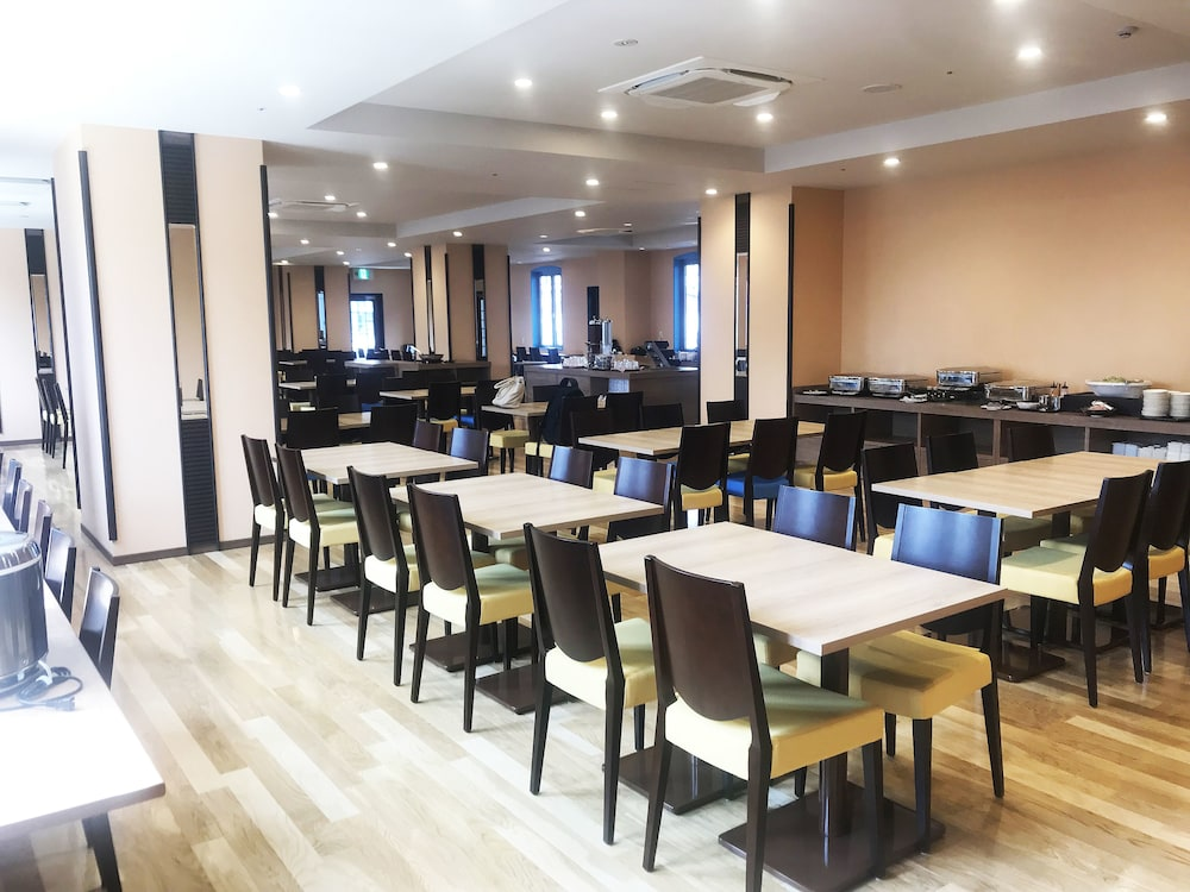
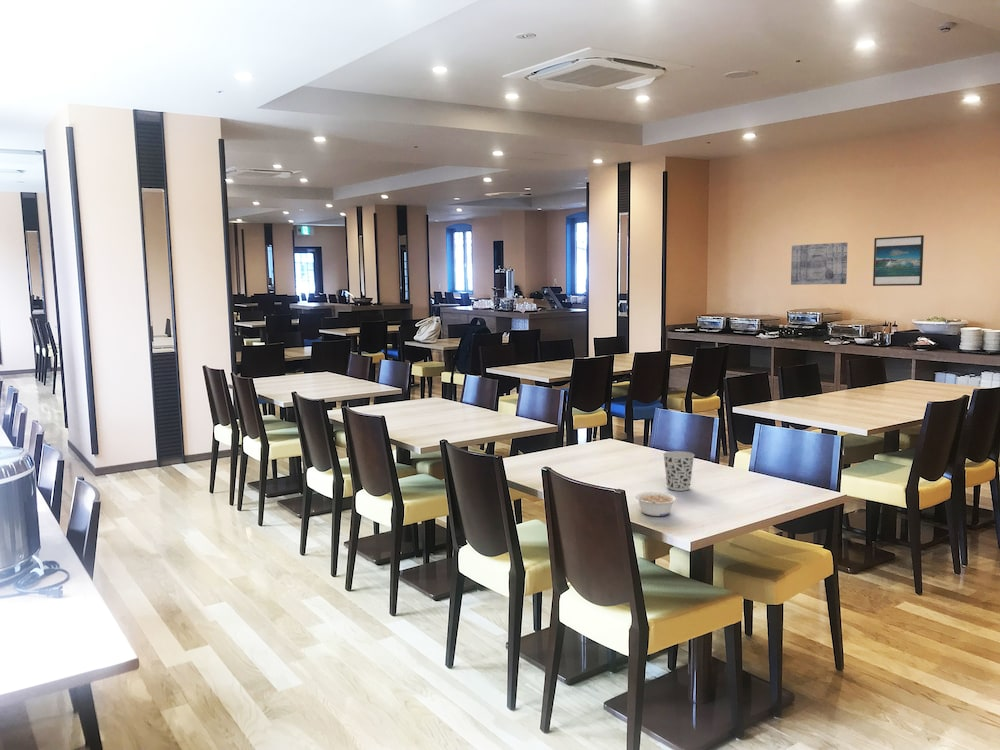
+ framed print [872,234,925,287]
+ cup [662,450,695,492]
+ legume [634,491,677,517]
+ wall art [790,241,849,286]
